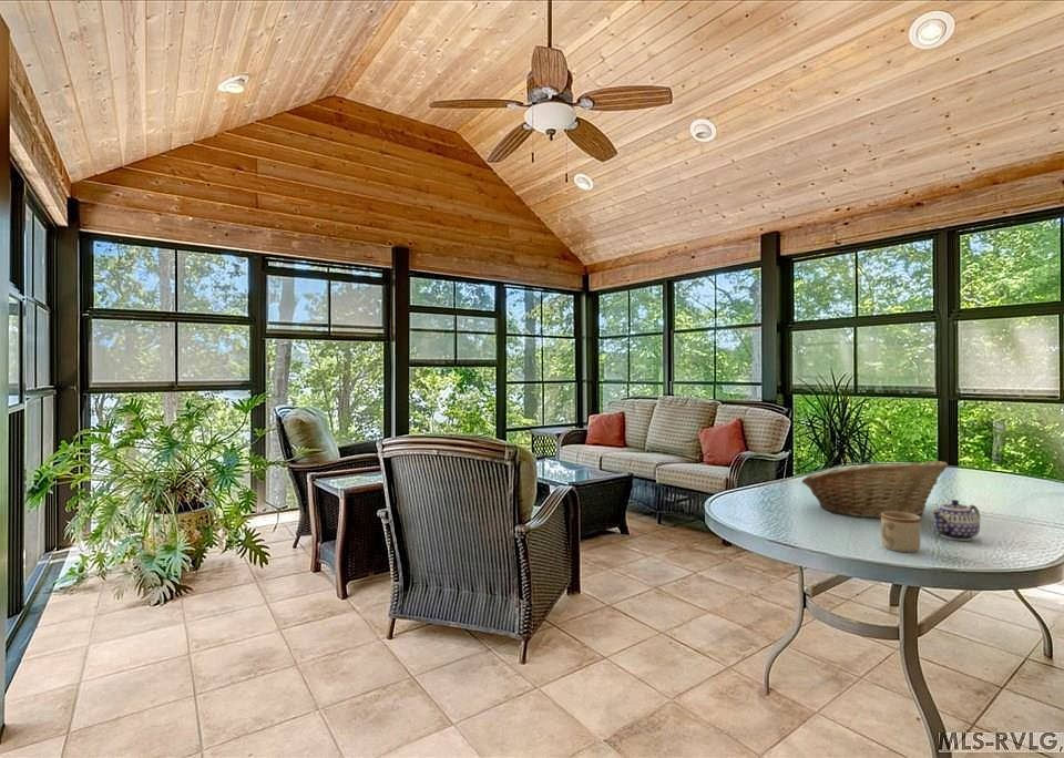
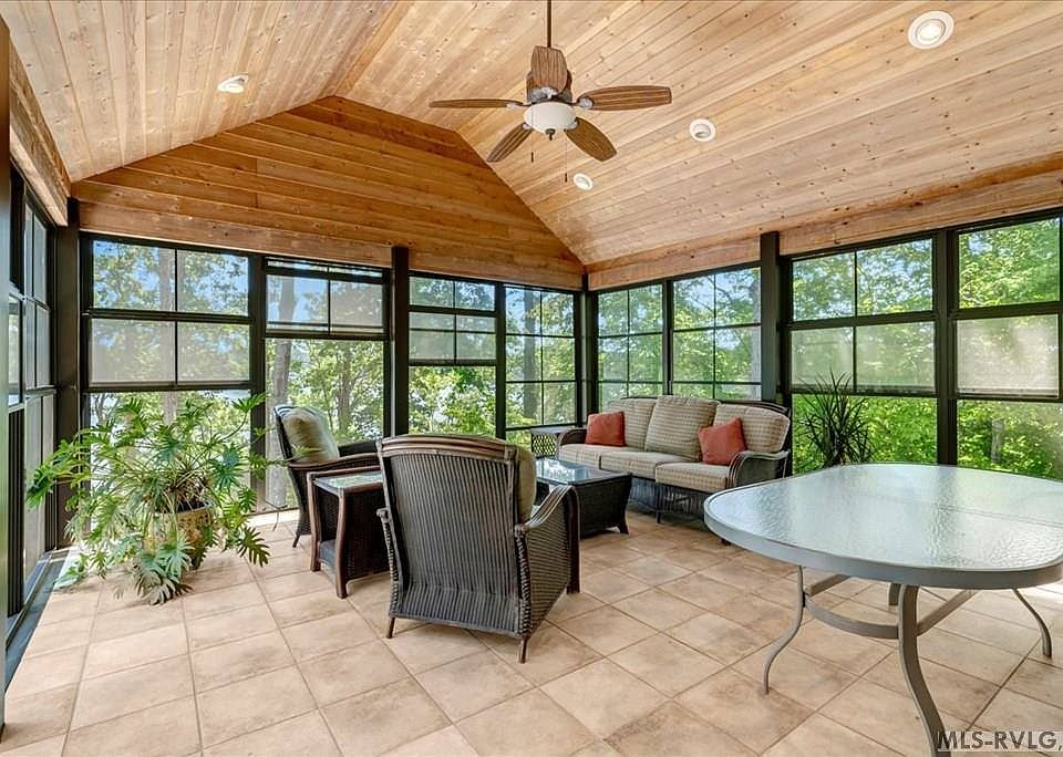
- mug [880,512,922,553]
- teapot [930,499,981,542]
- fruit basket [801,460,949,519]
